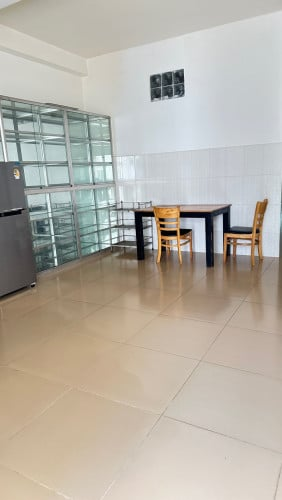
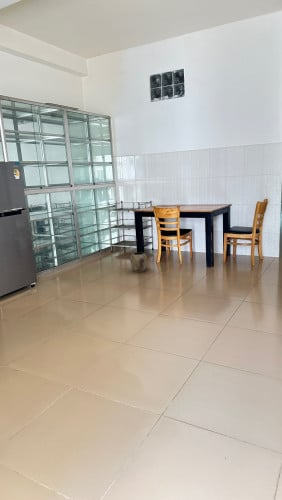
+ planter [130,251,148,273]
